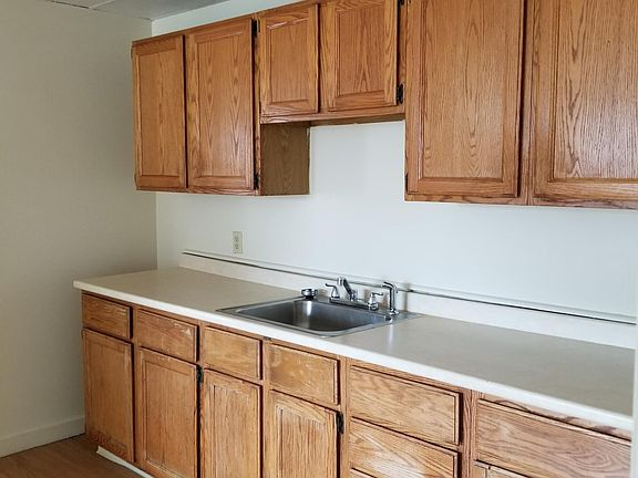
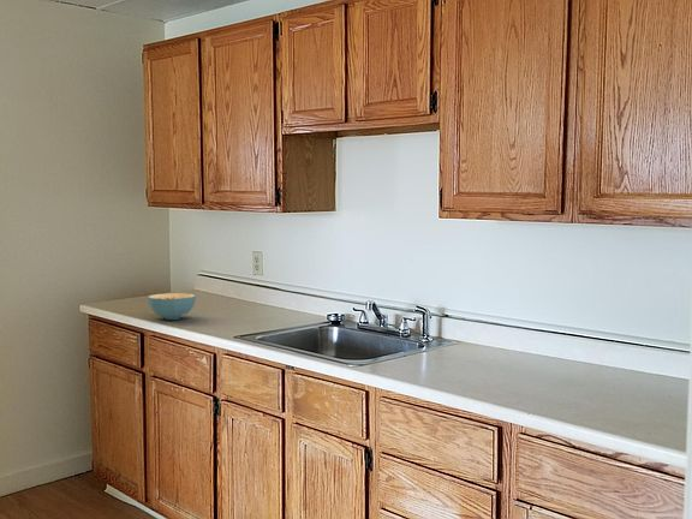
+ cereal bowl [147,292,197,321]
